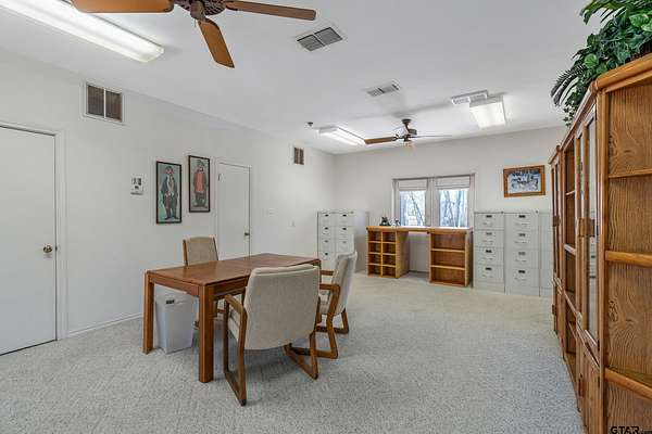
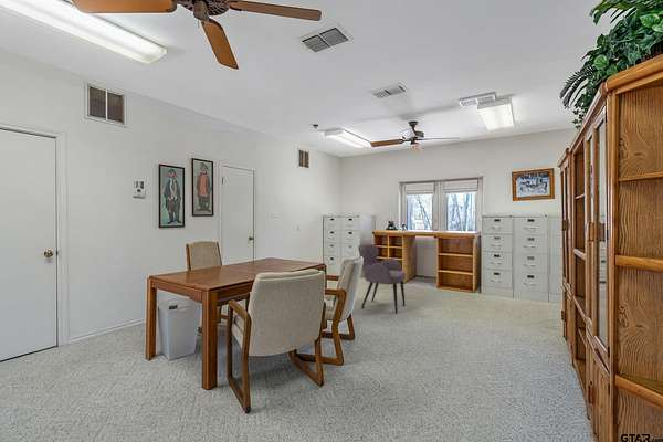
+ armchair [357,243,407,314]
